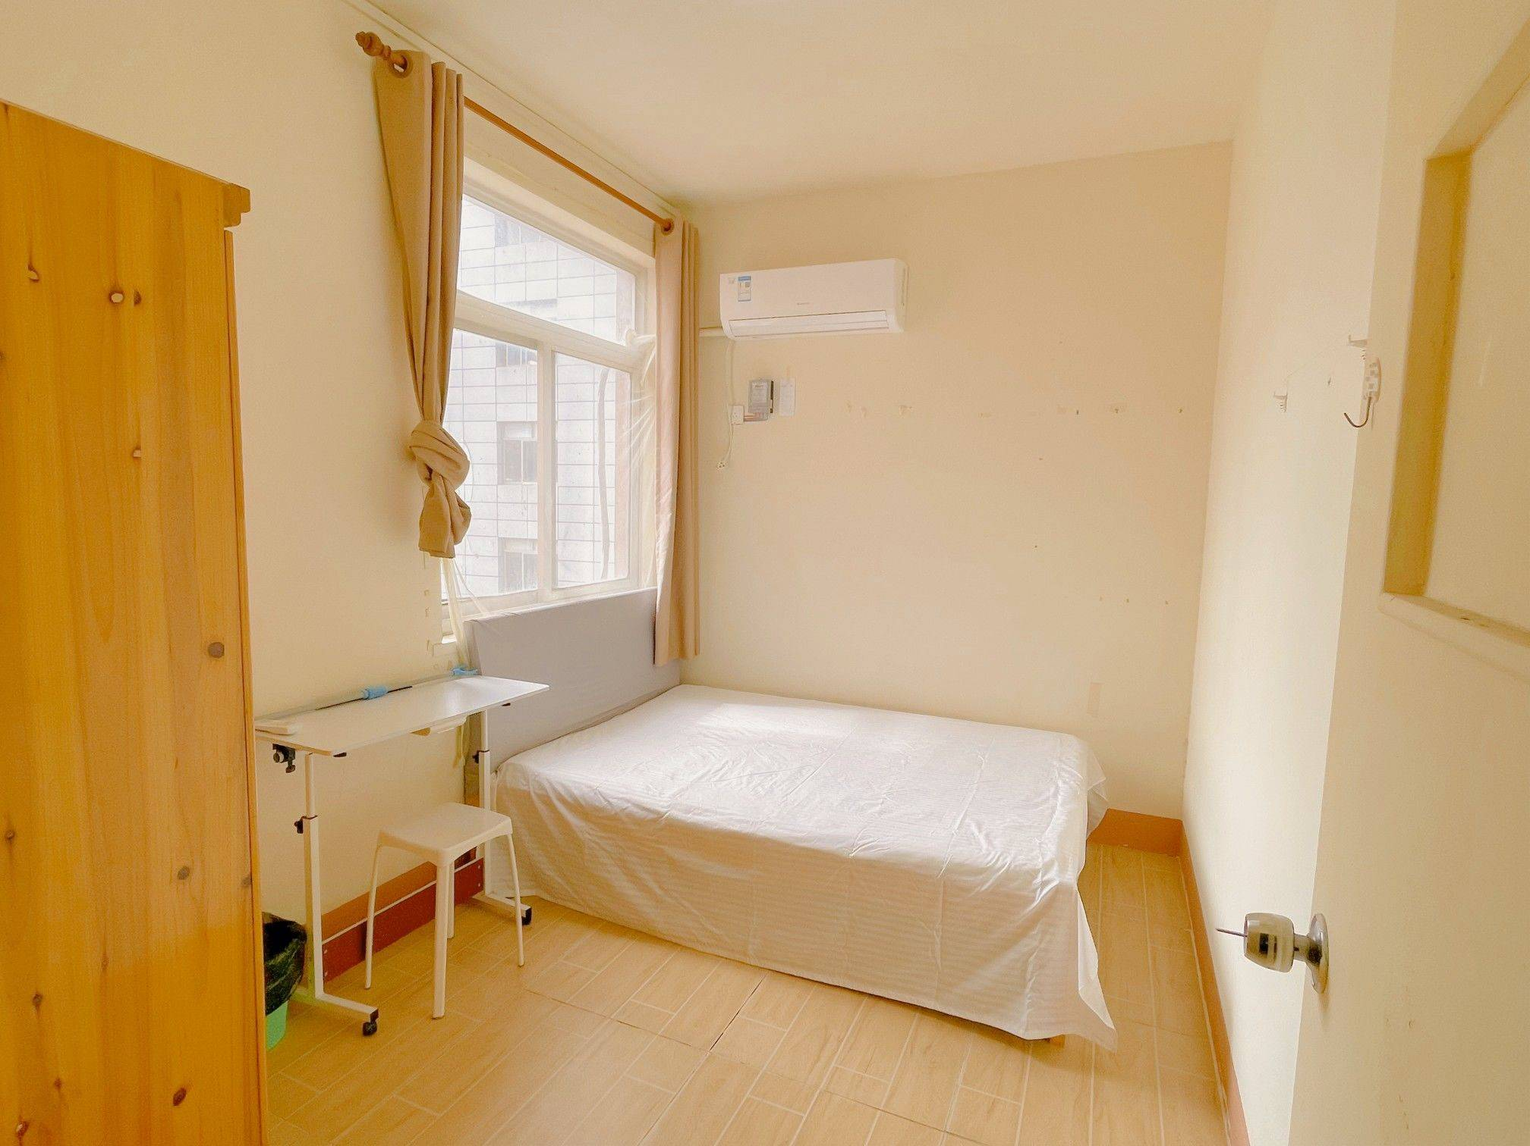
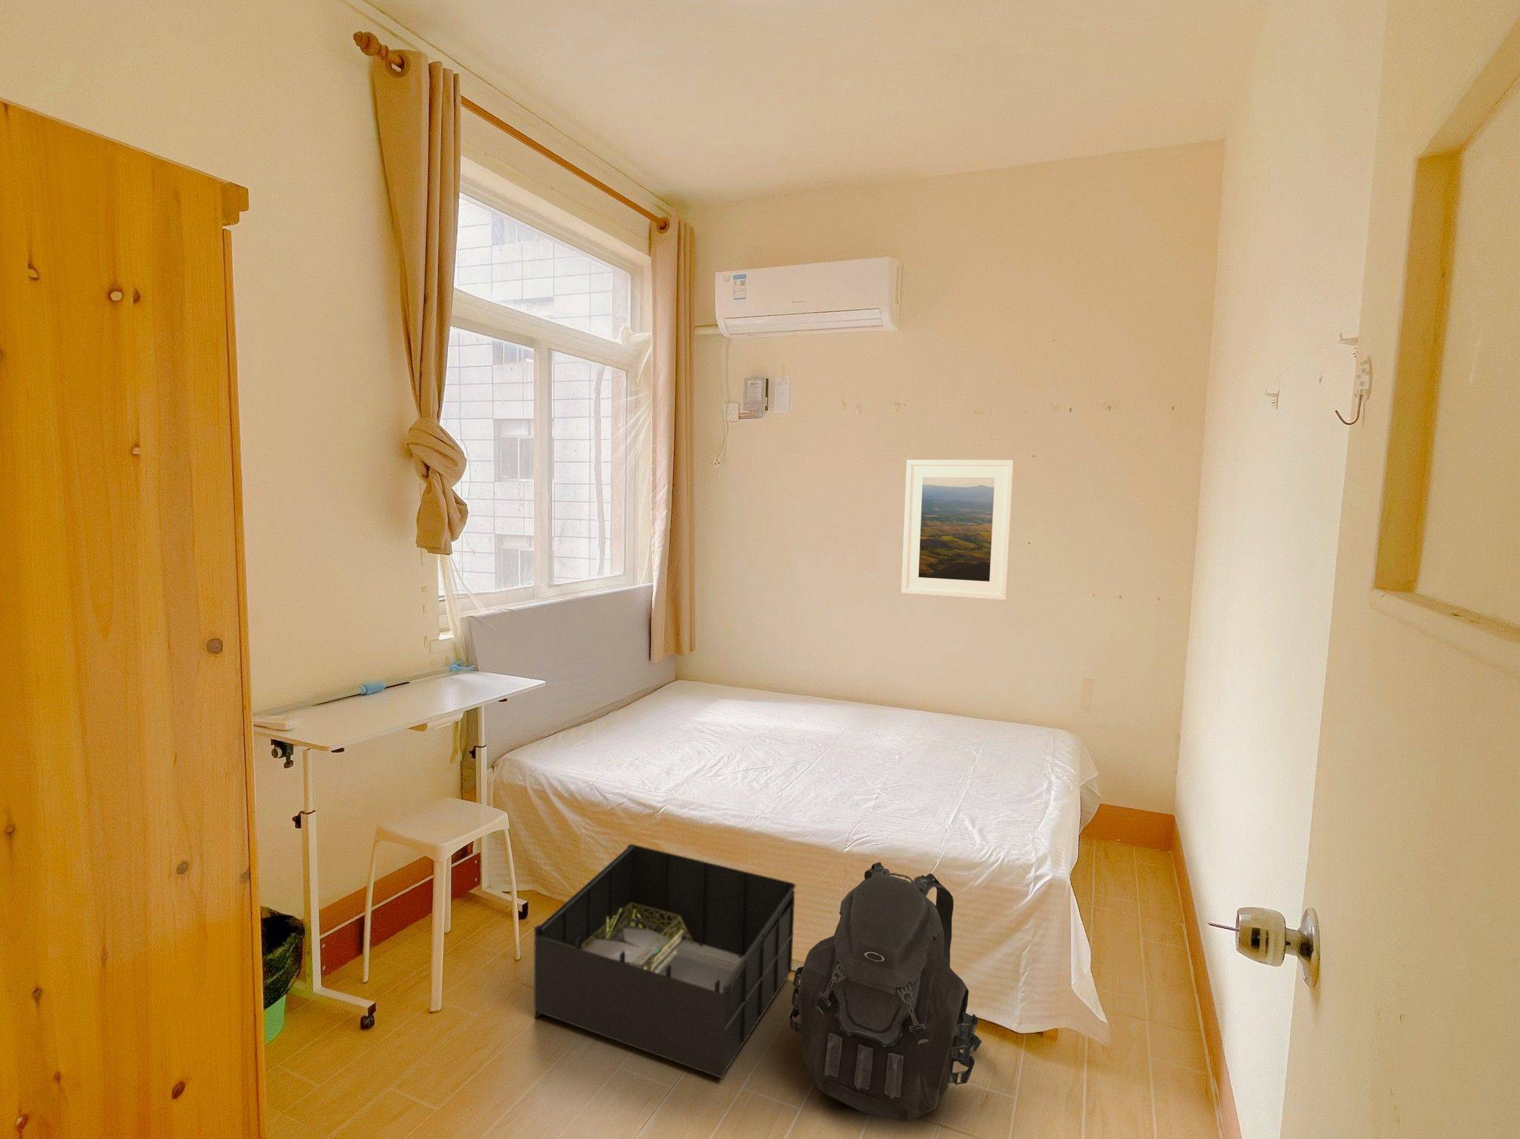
+ storage bin [533,843,797,1079]
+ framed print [901,458,1015,601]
+ backpack [790,861,983,1123]
